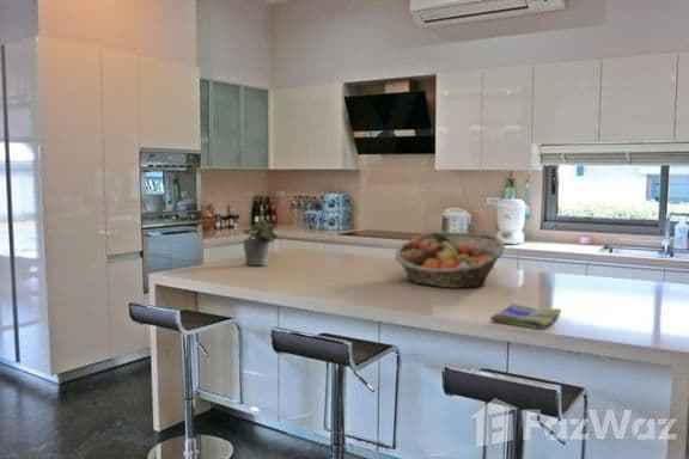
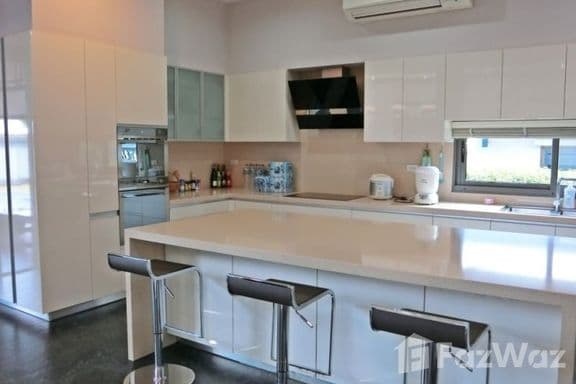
- dish towel [489,302,562,330]
- fruit basket [394,231,506,289]
- potted plant [240,215,280,267]
